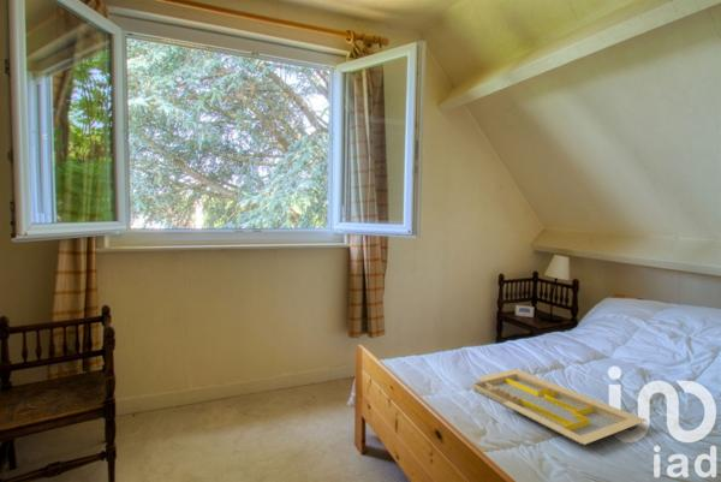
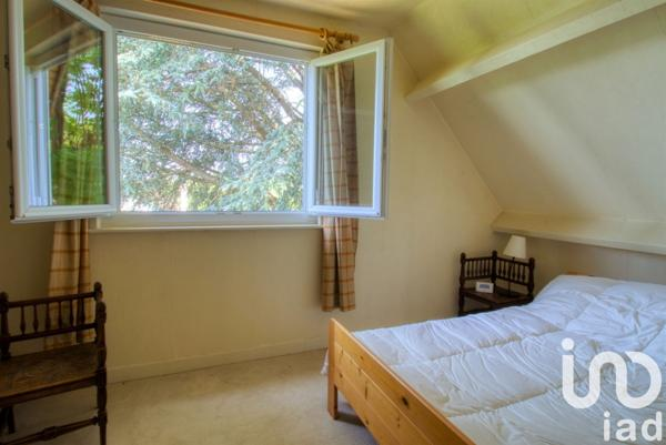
- serving tray [472,368,649,446]
